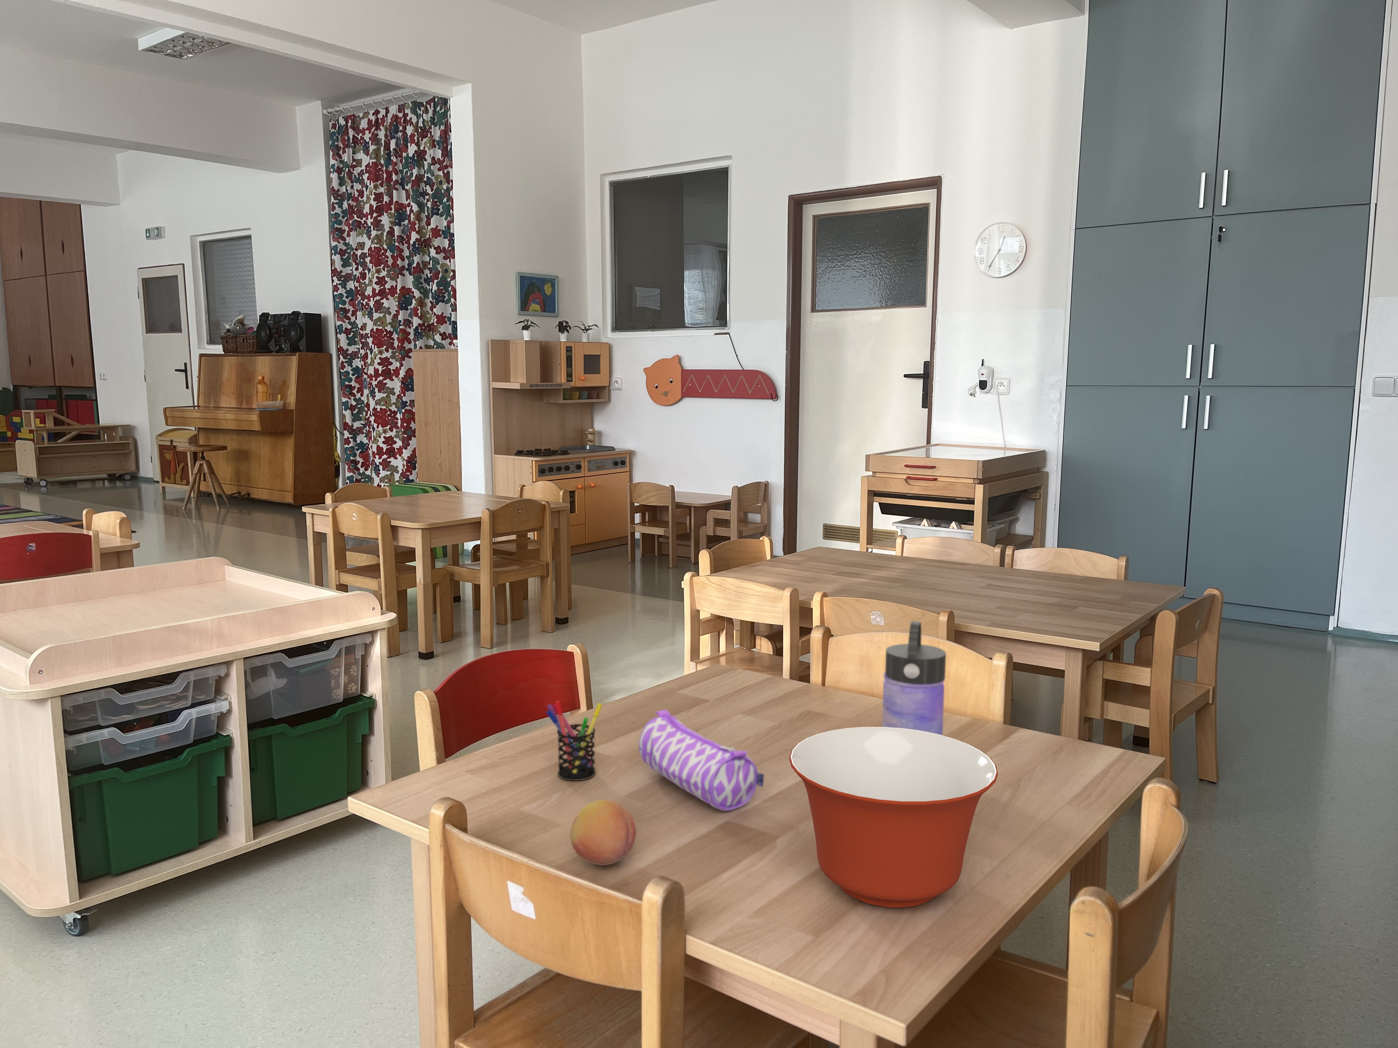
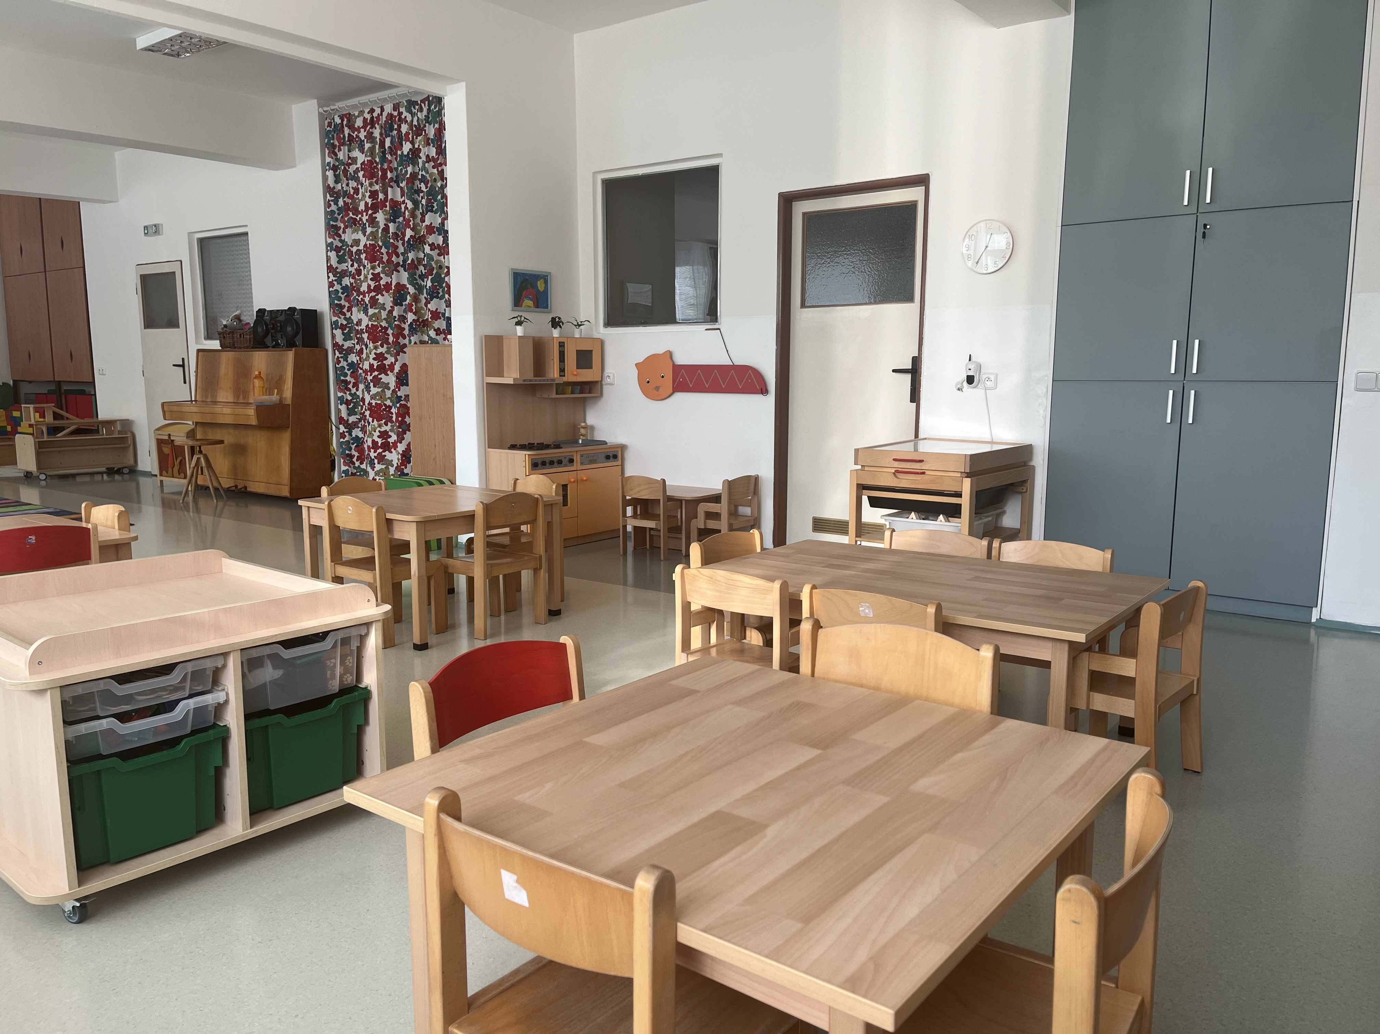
- water bottle [882,621,947,735]
- fruit [570,800,636,865]
- pen holder [546,700,603,780]
- pencil case [638,709,765,811]
- mixing bowl [789,727,998,908]
